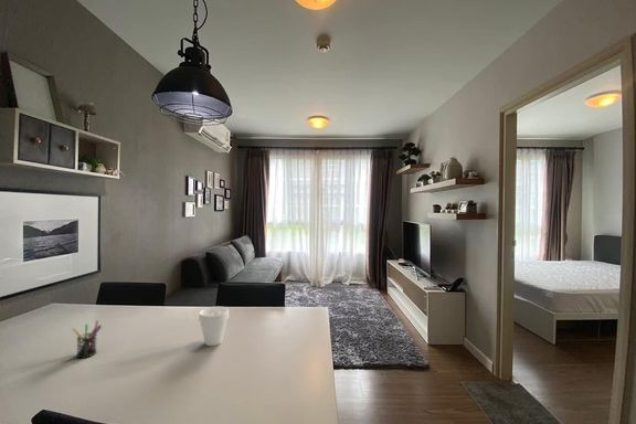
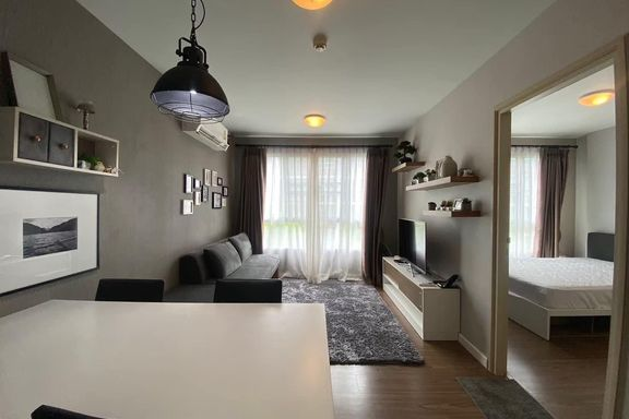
- cup [198,306,230,347]
- pen holder [72,319,103,359]
